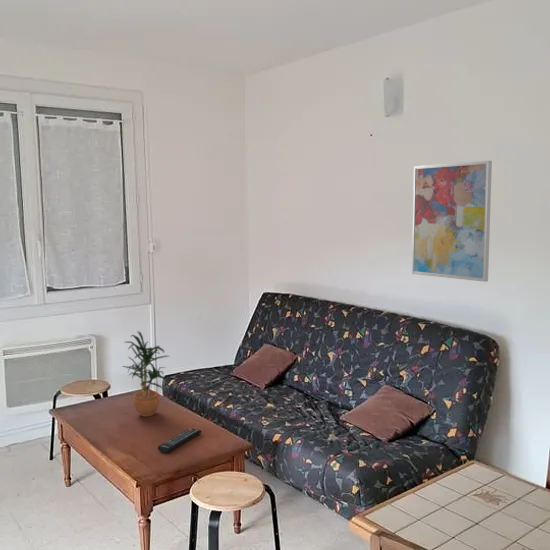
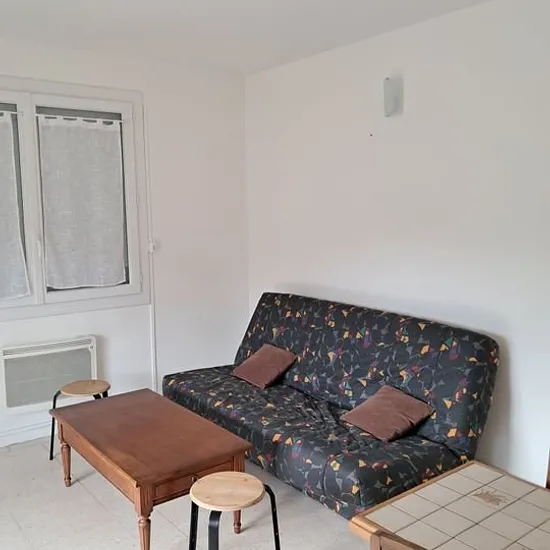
- remote control [157,427,202,454]
- wall art [411,160,493,283]
- potted plant [121,330,170,417]
